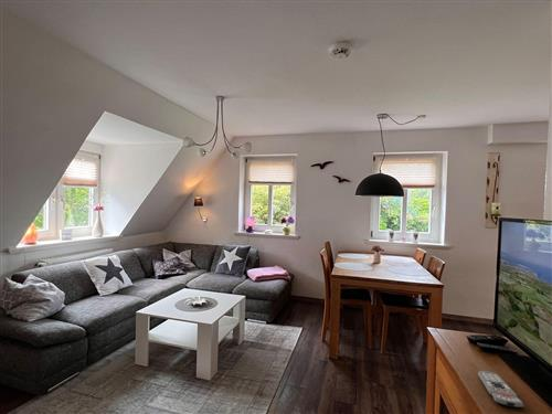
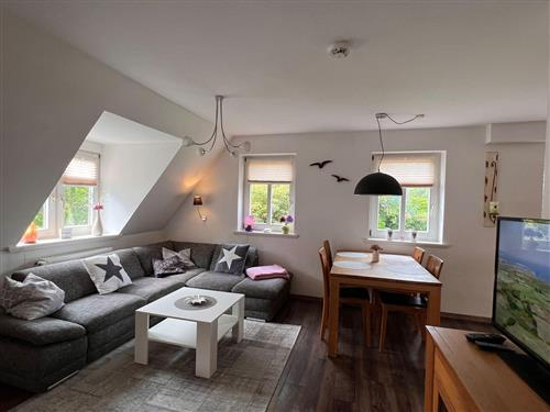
- remote control [477,370,524,408]
